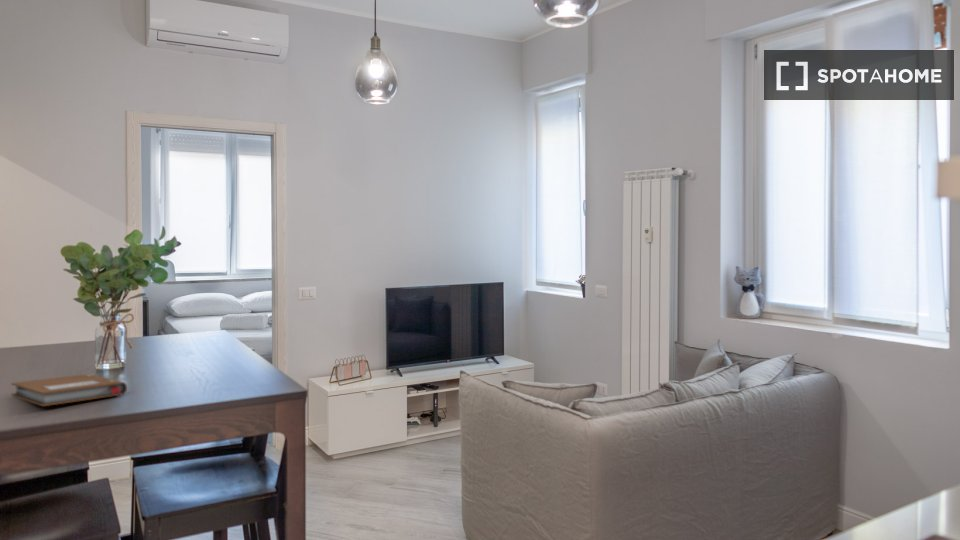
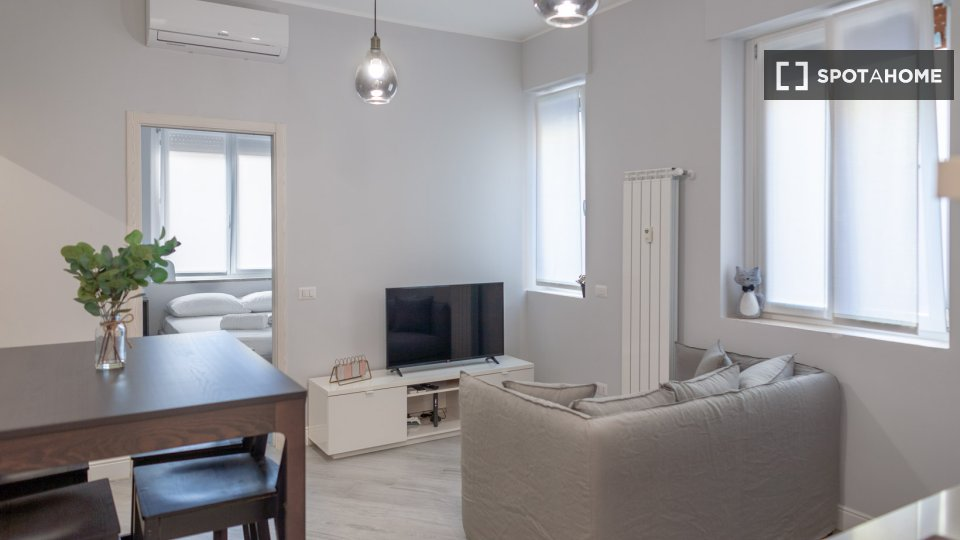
- notebook [10,373,128,407]
